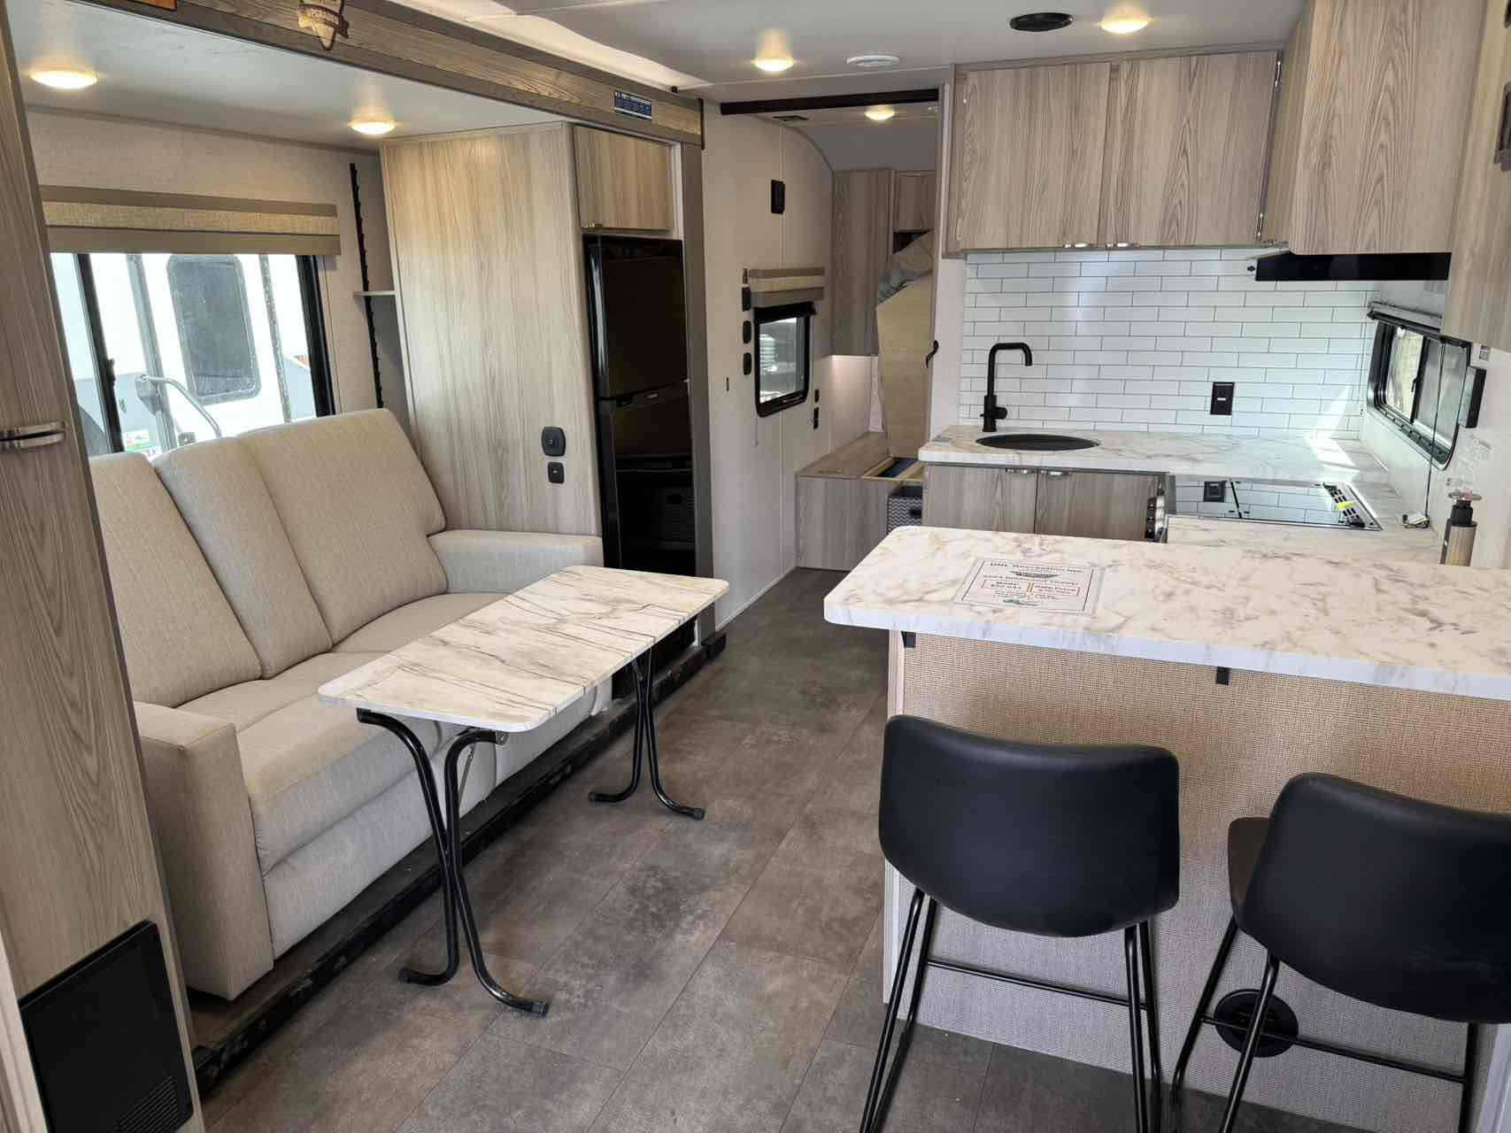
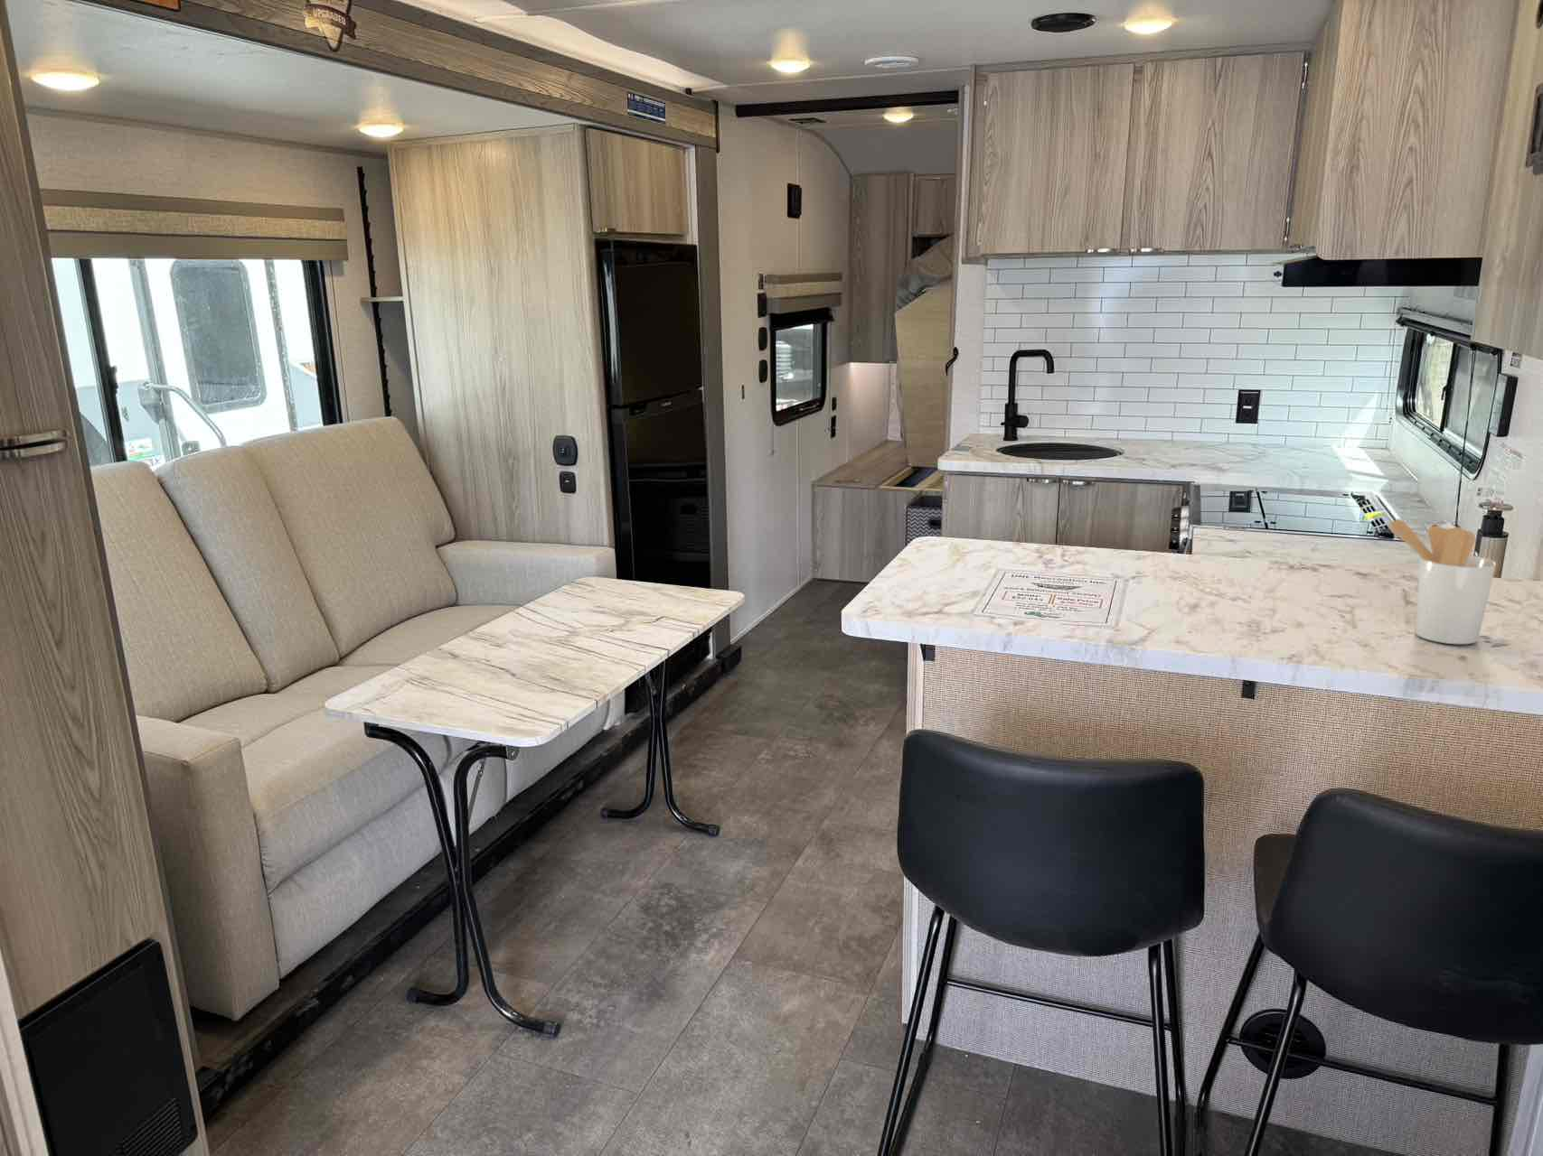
+ utensil holder [1386,518,1497,645]
